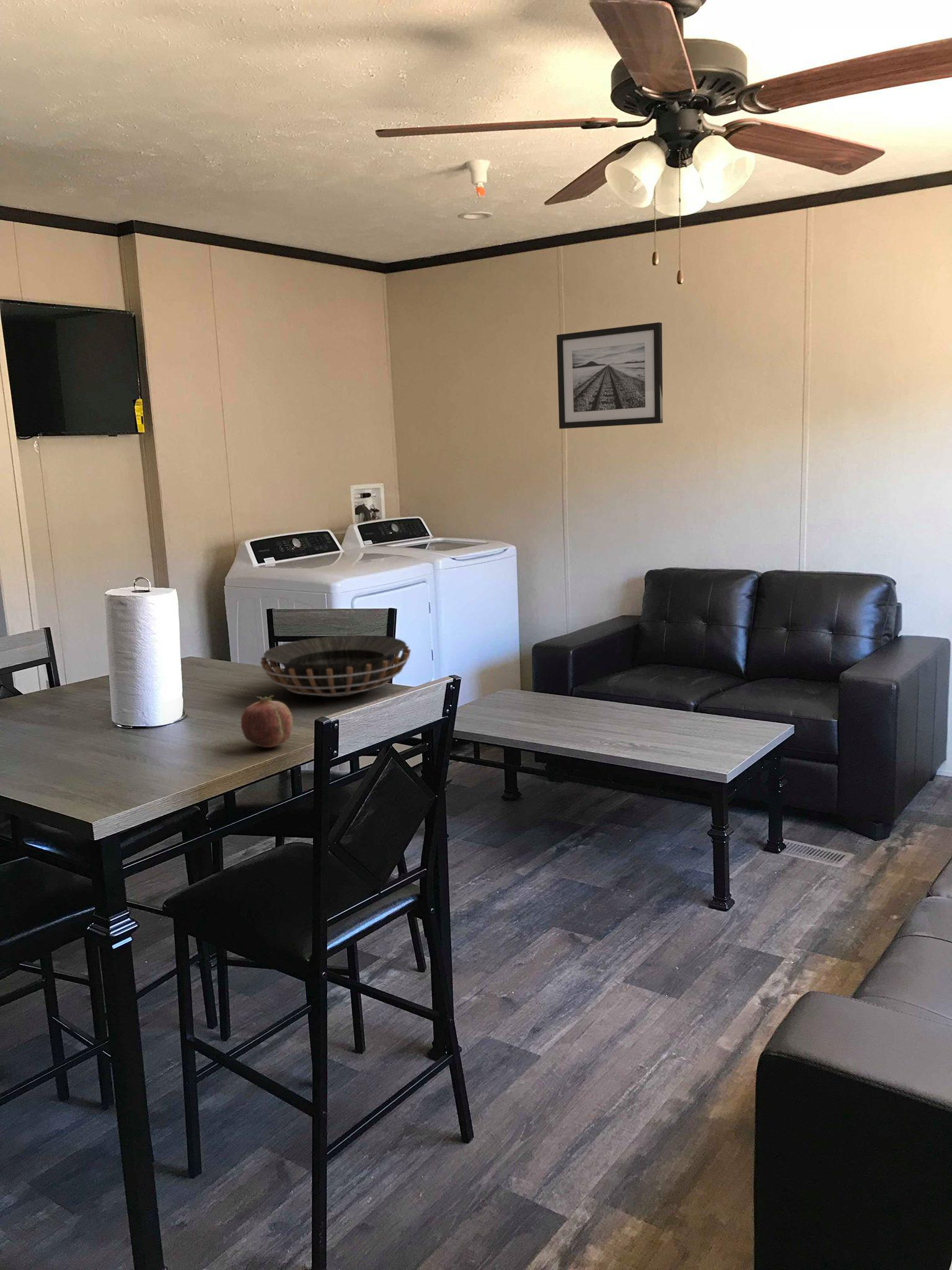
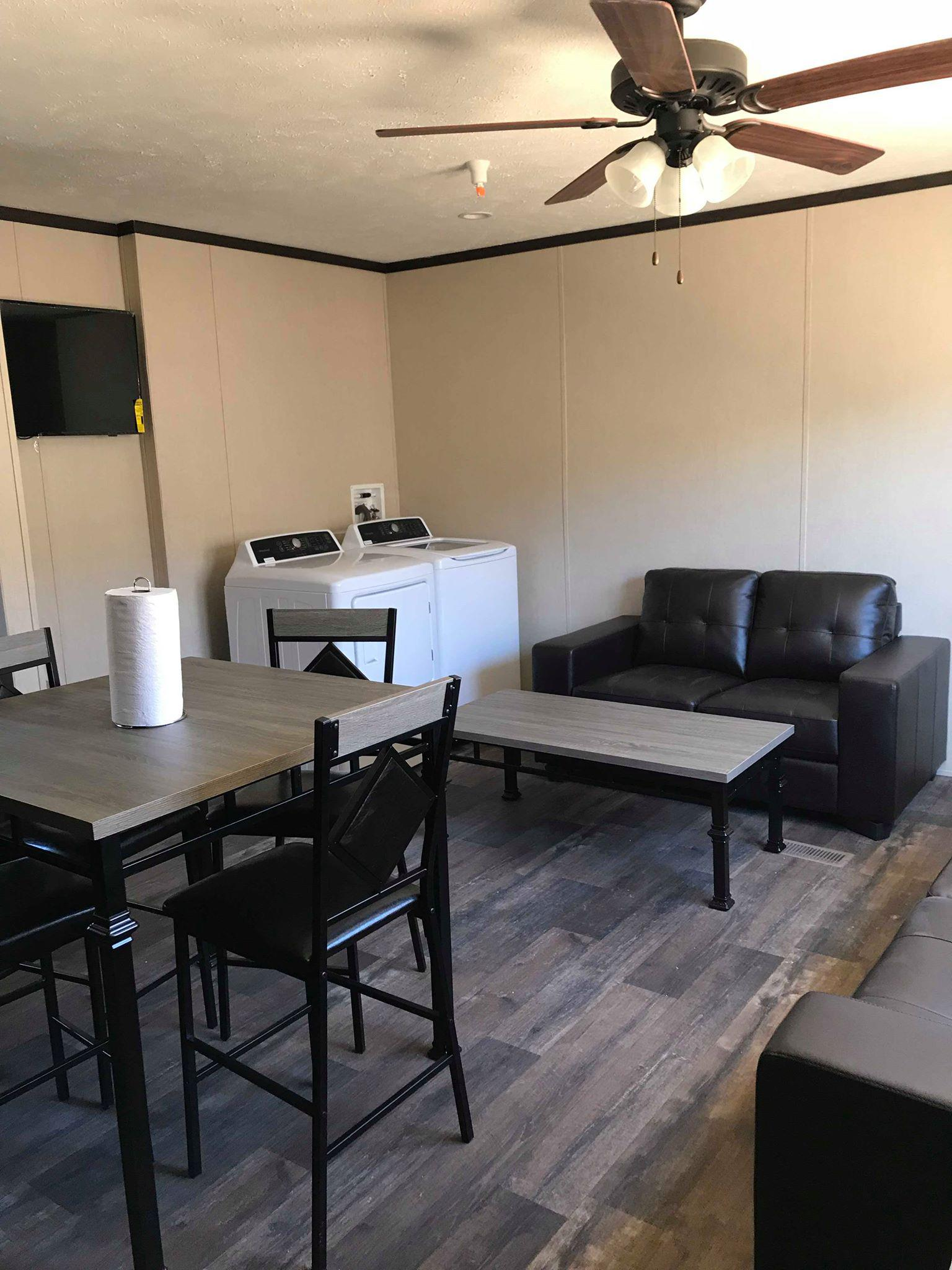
- decorative bowl [260,634,412,697]
- fruit [240,695,293,748]
- wall art [556,322,663,429]
